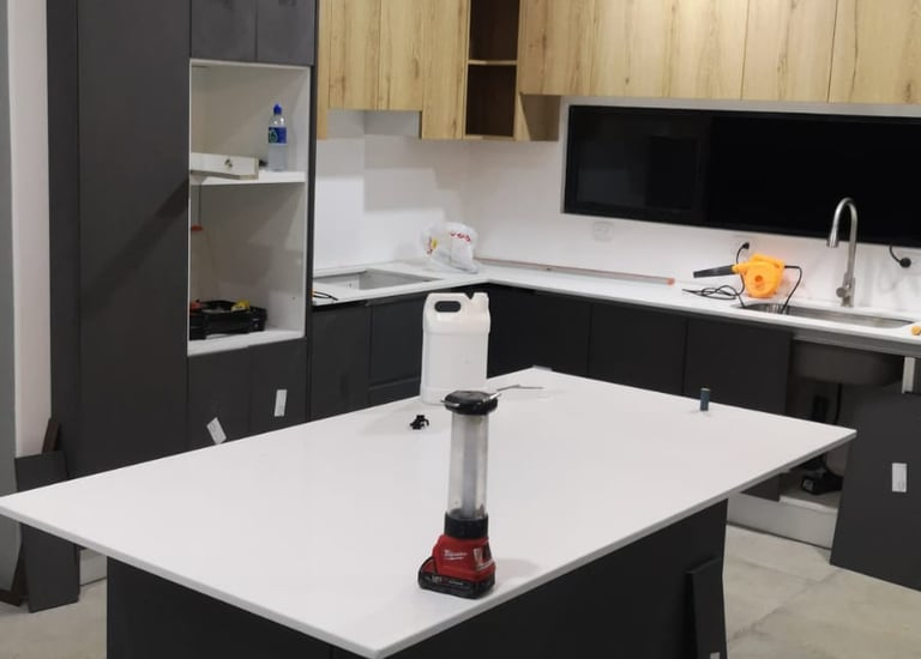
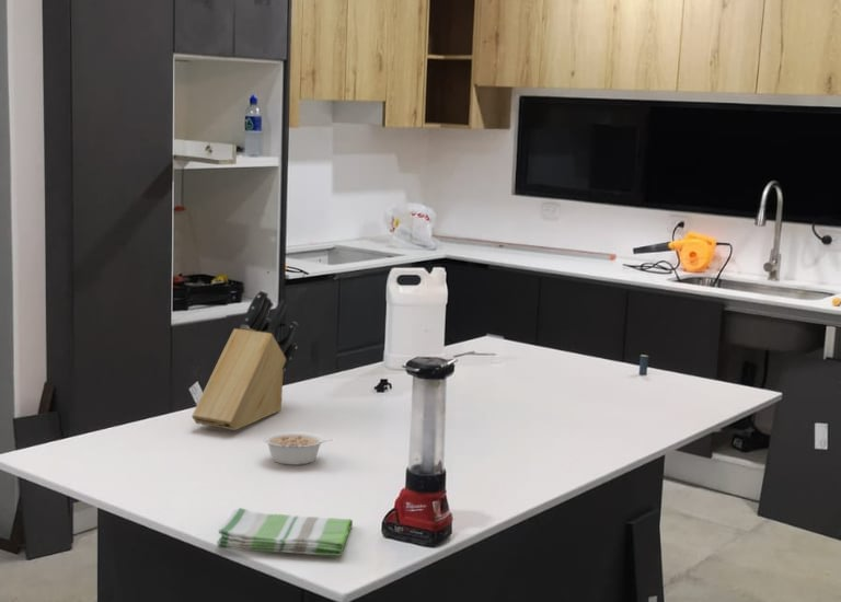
+ legume [263,431,332,465]
+ dish towel [216,507,354,557]
+ knife block [191,289,300,431]
